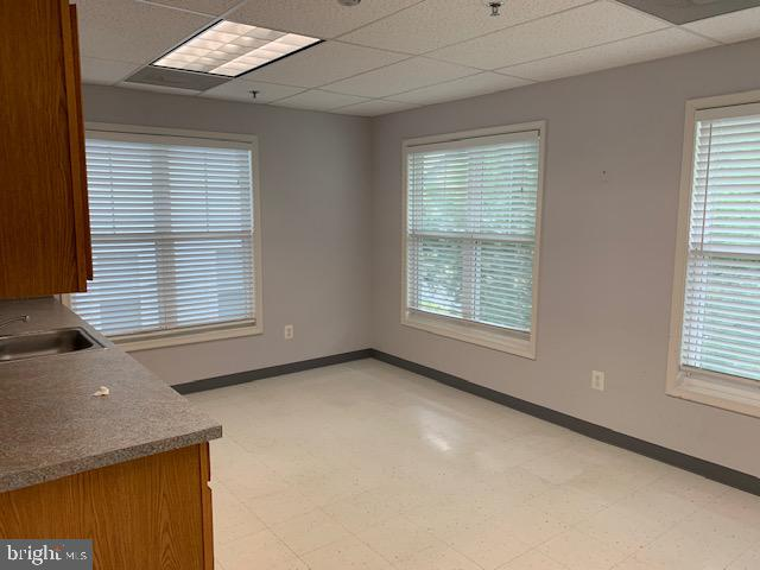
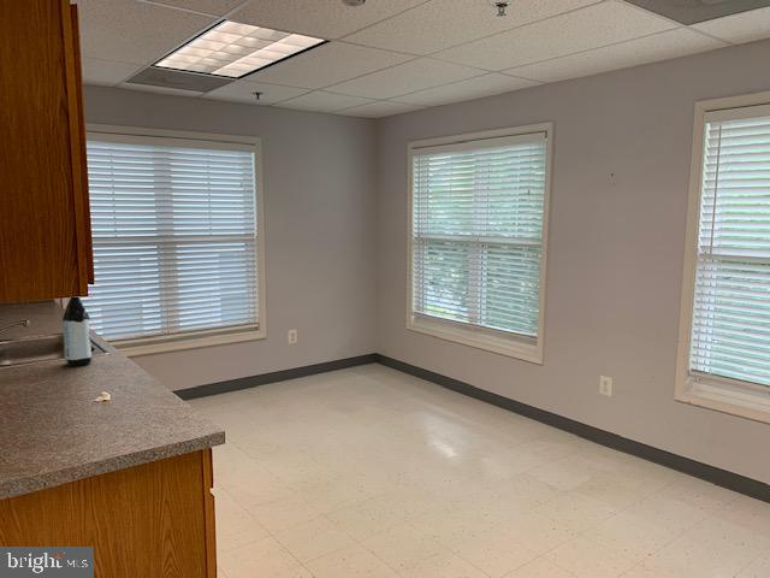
+ water bottle [61,297,93,367]
